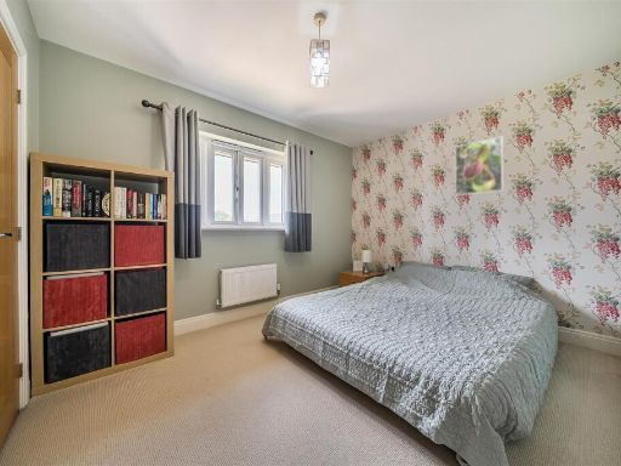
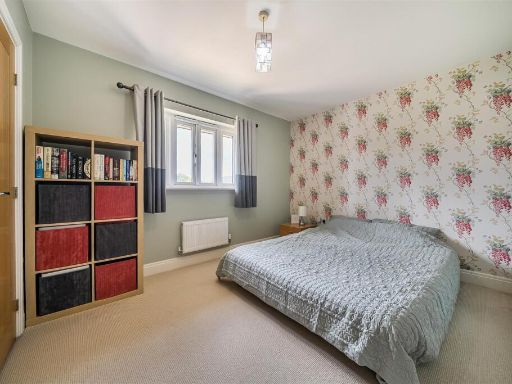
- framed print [454,135,505,197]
